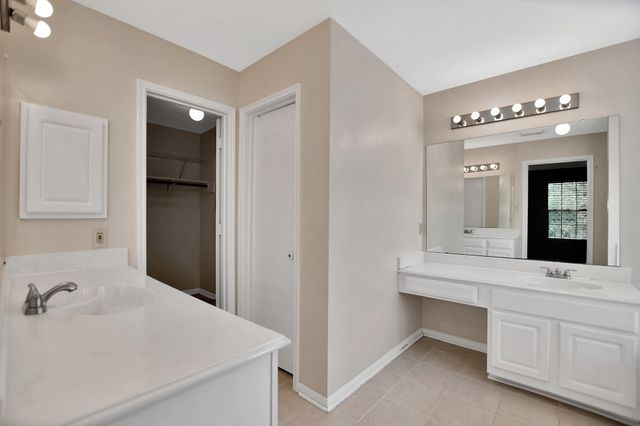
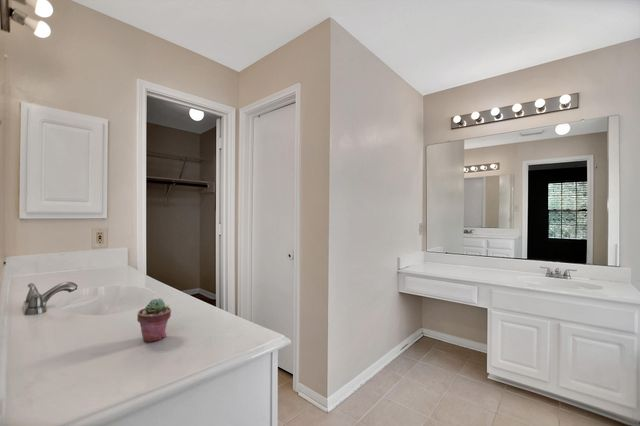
+ potted succulent [136,298,172,343]
